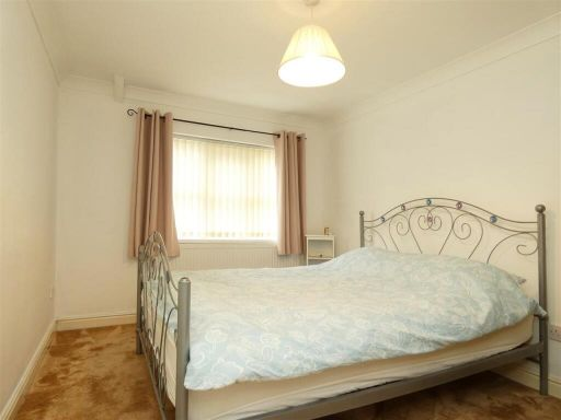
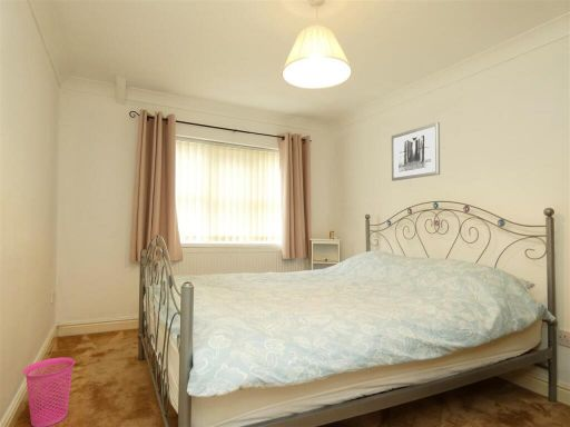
+ waste basket [22,356,77,427]
+ wall art [391,121,441,182]
